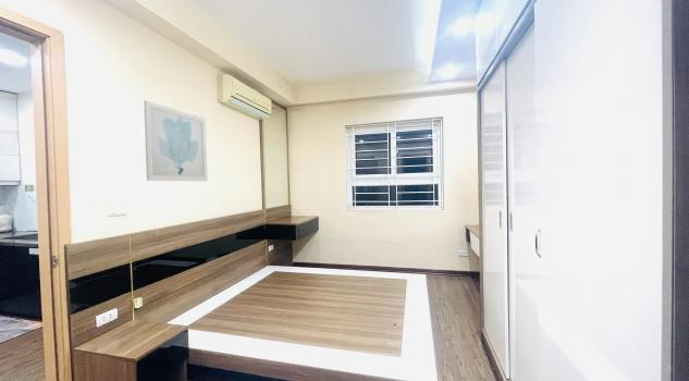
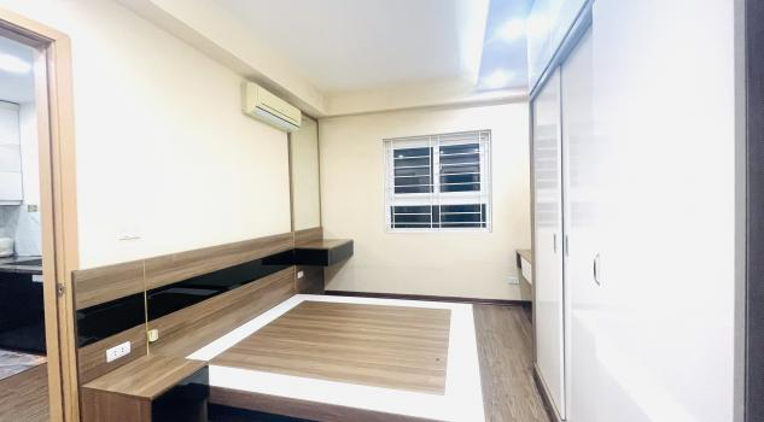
- wall art [143,99,209,183]
